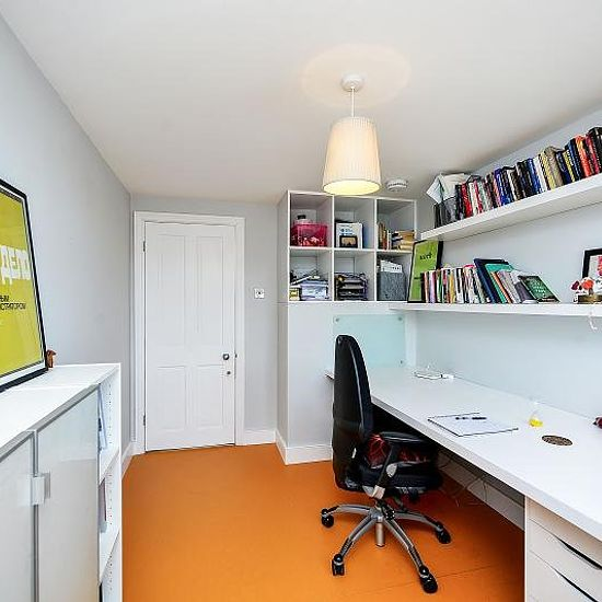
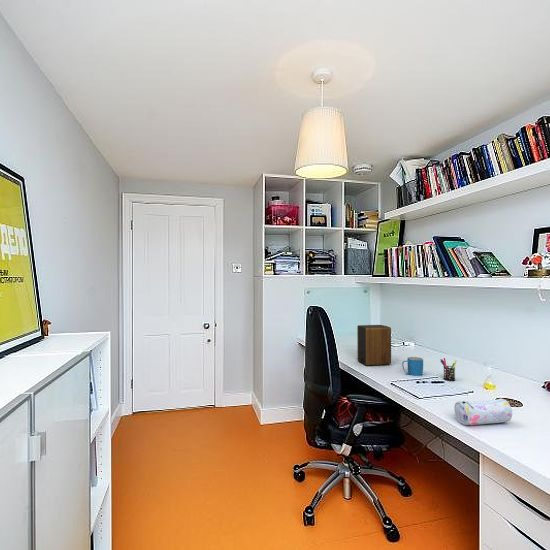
+ pen holder [439,357,458,382]
+ pencil case [453,398,513,426]
+ mug [401,356,424,377]
+ speaker [356,324,392,366]
